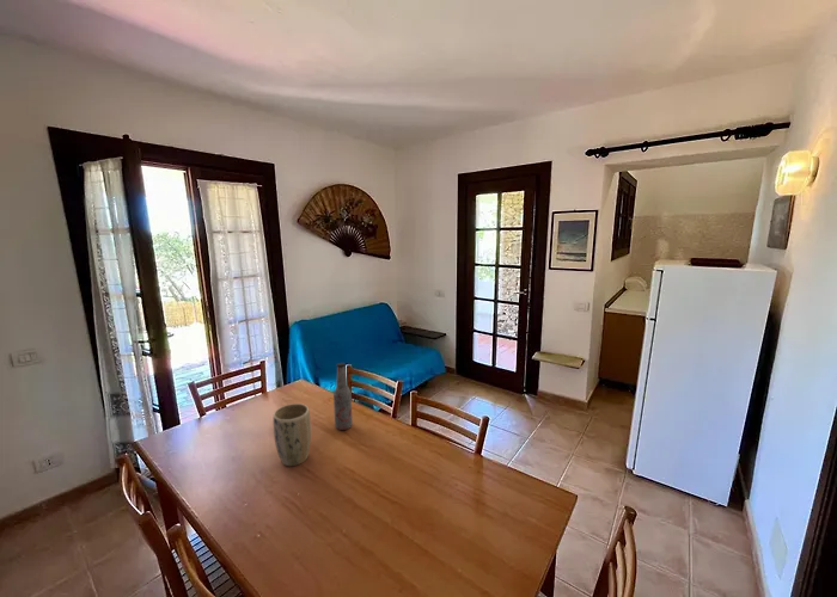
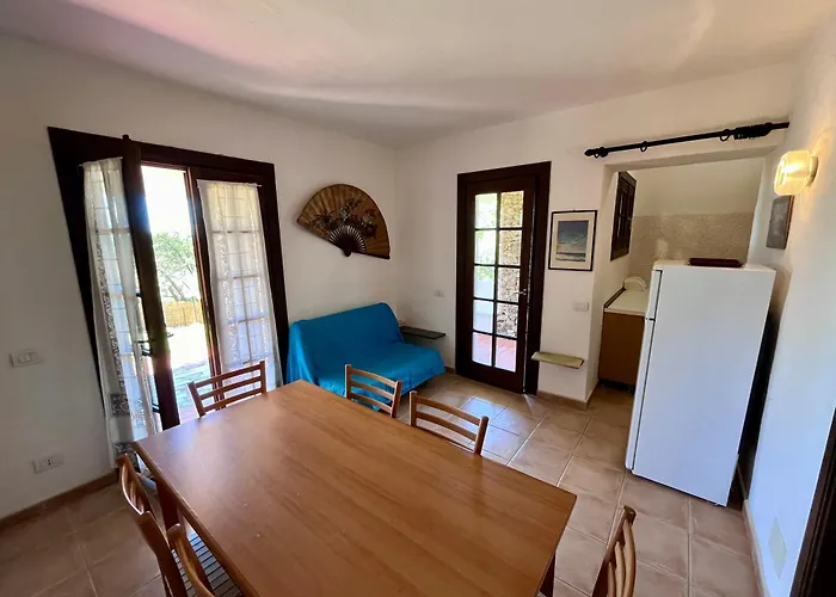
- plant pot [271,402,312,467]
- bottle [332,362,354,431]
